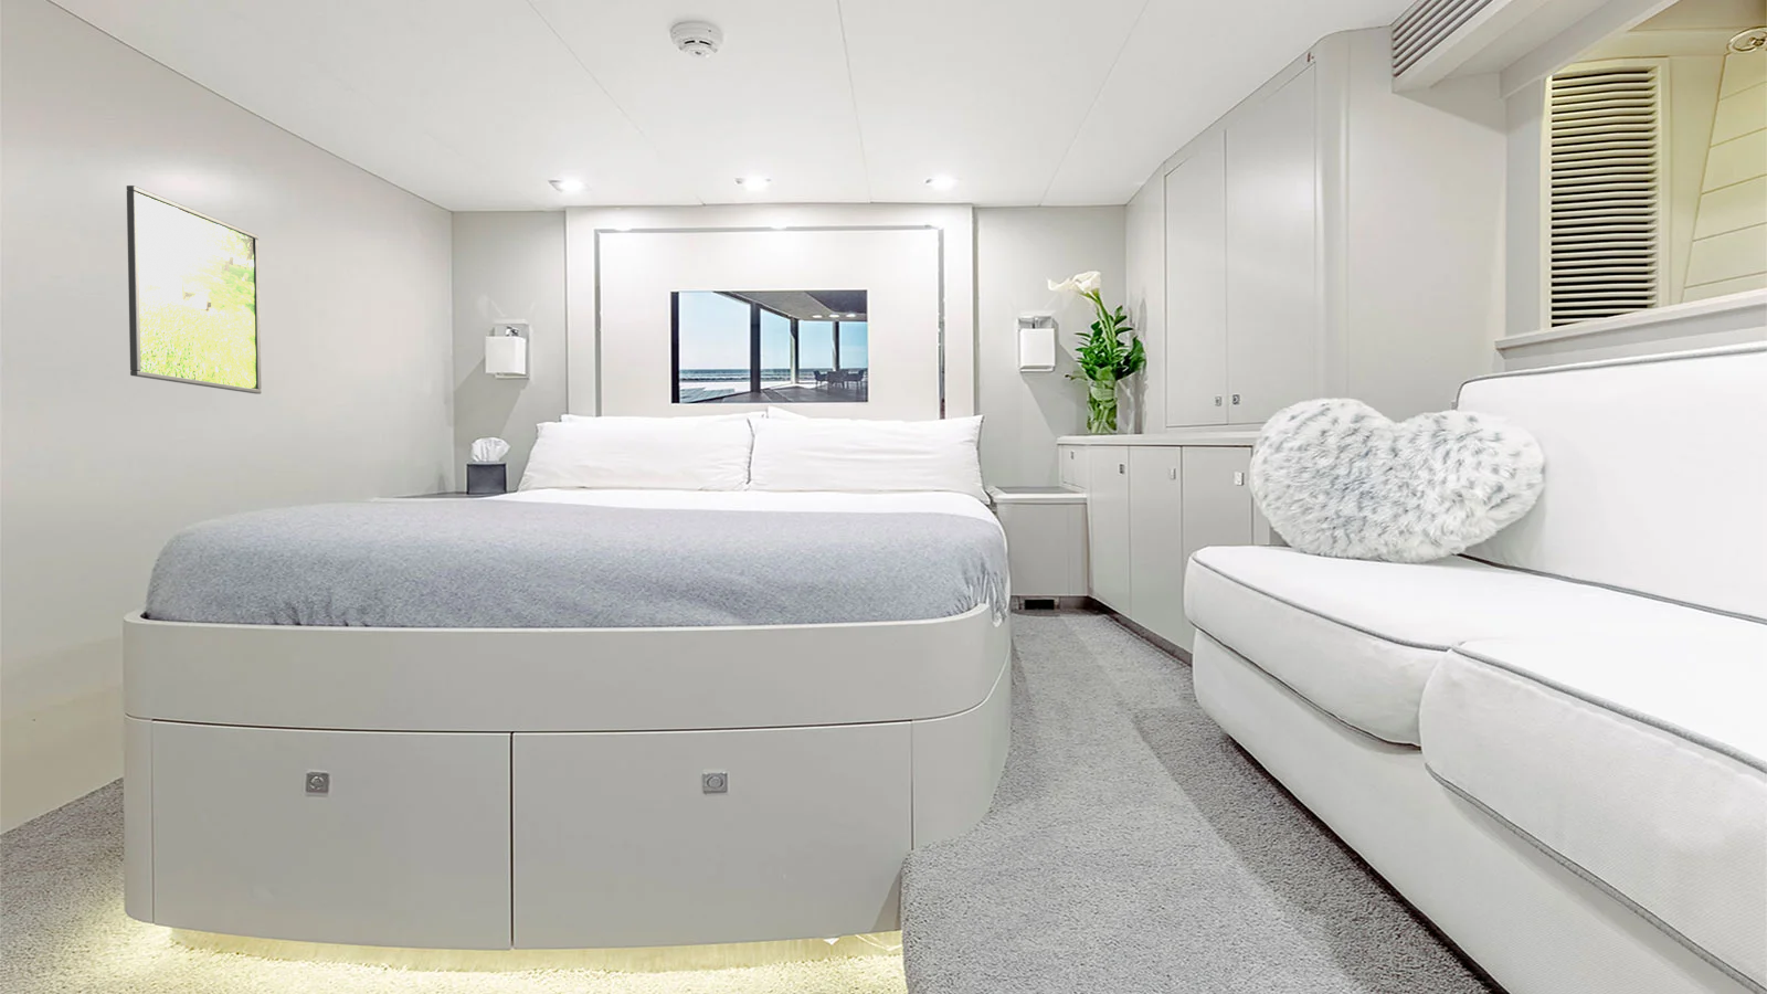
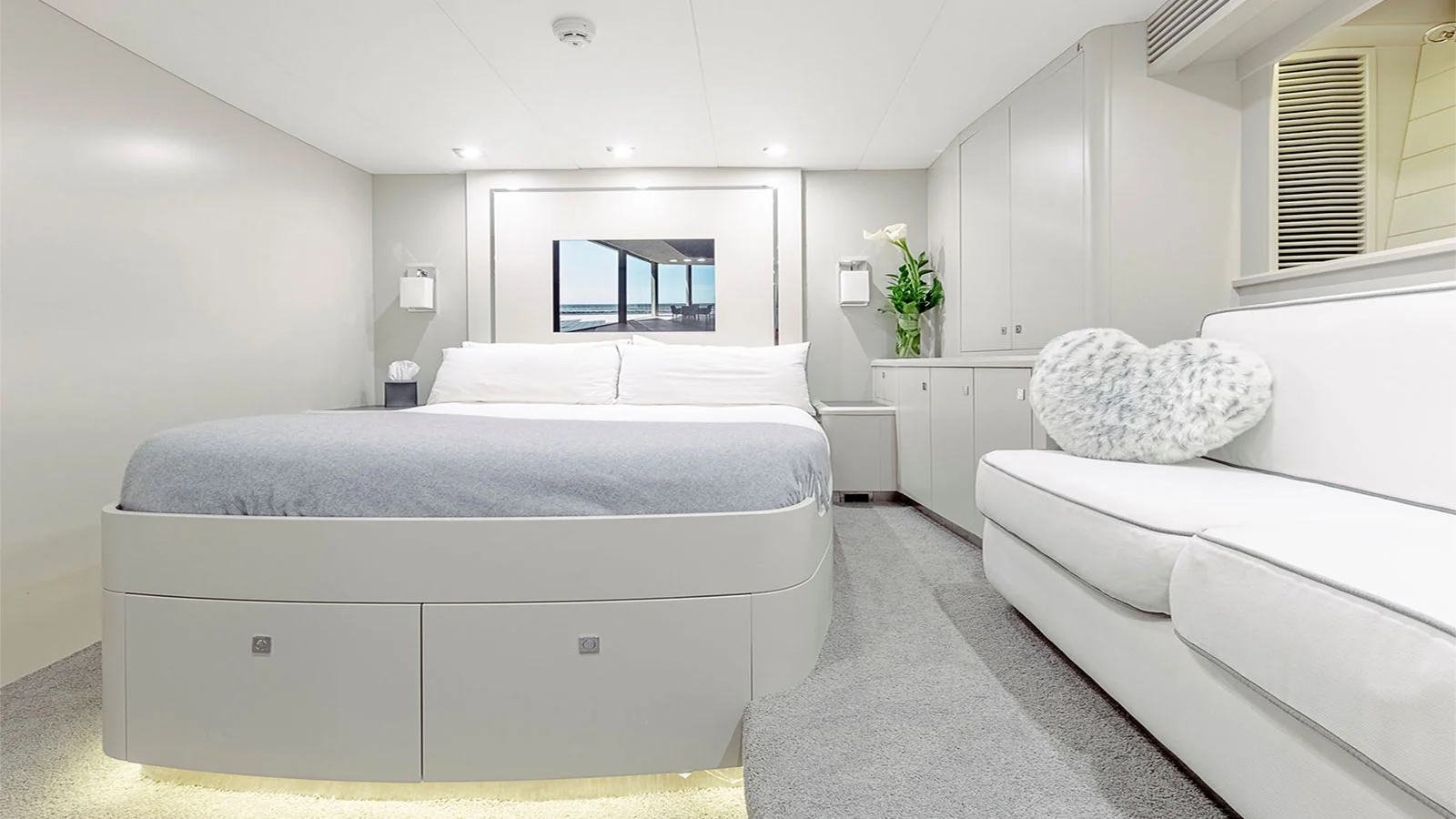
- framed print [126,184,263,396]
